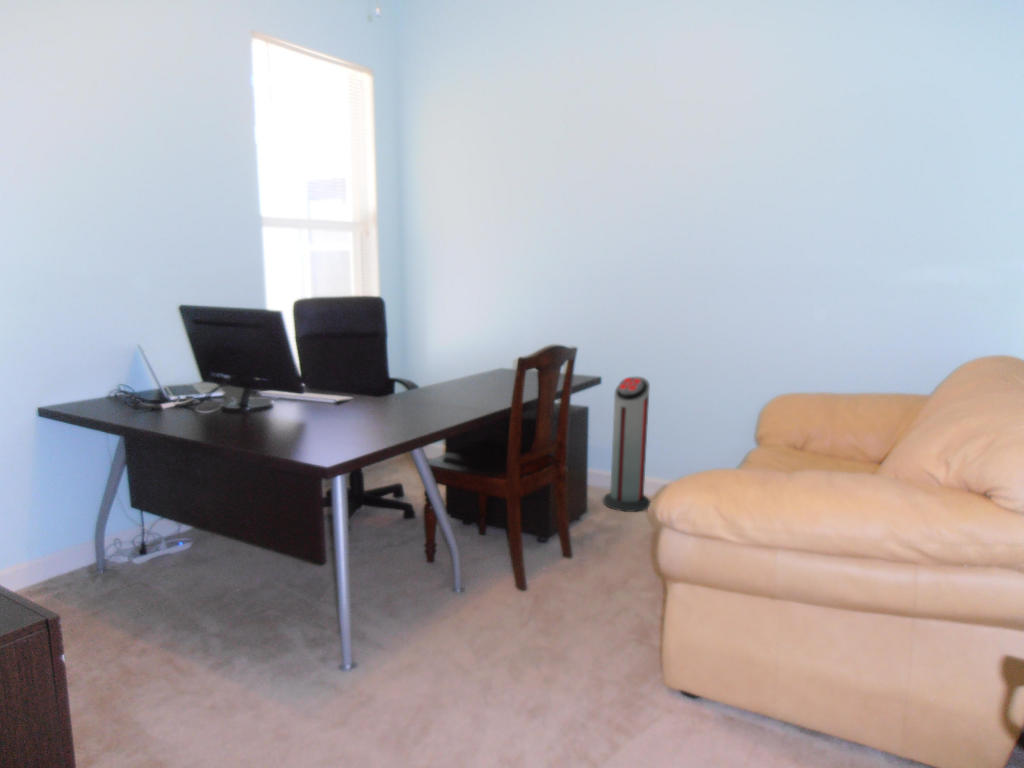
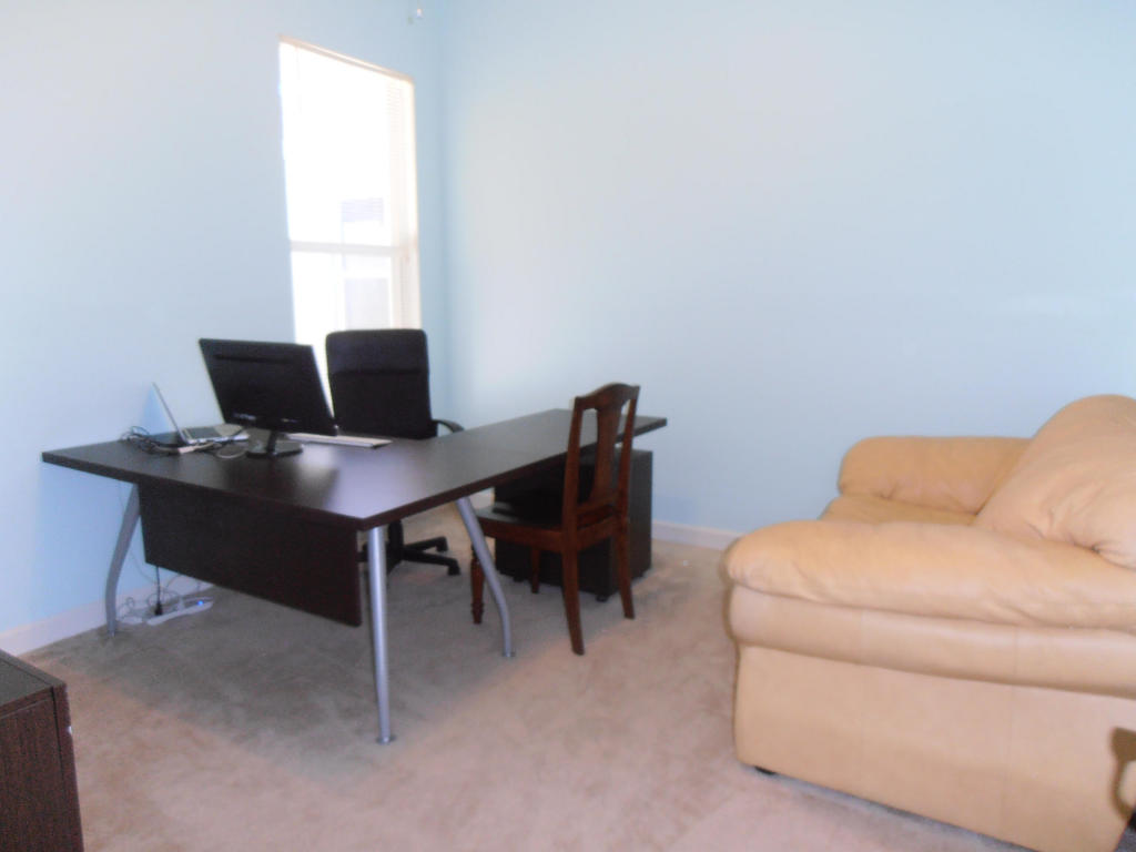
- air purifier [602,376,651,513]
